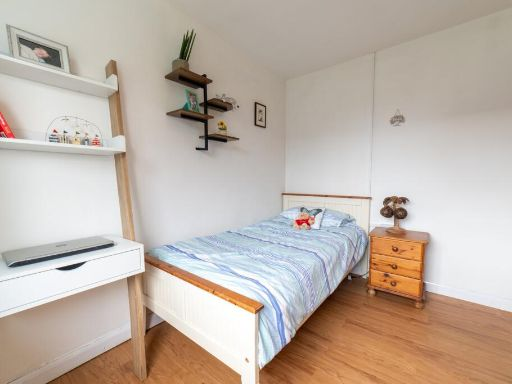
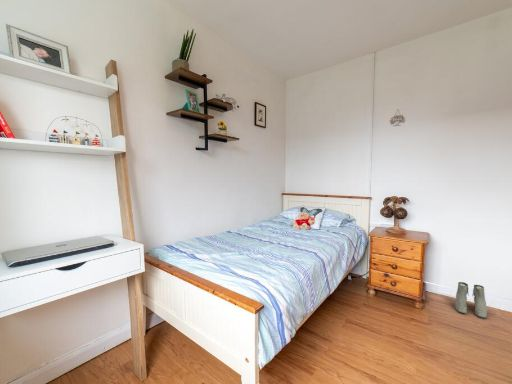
+ boots [454,281,488,319]
